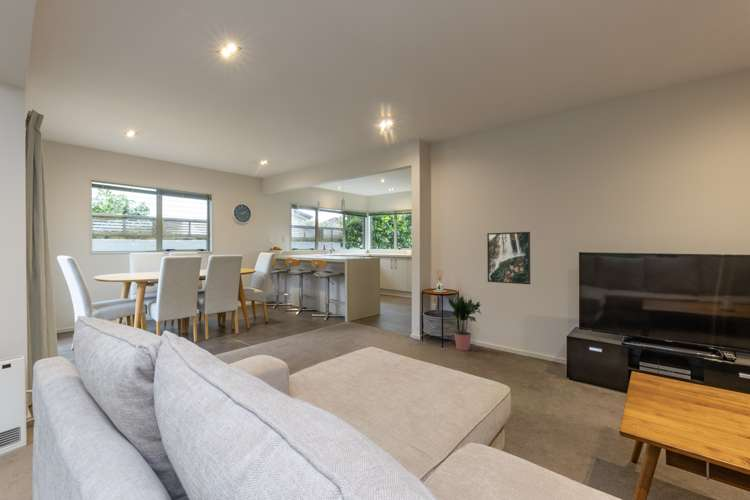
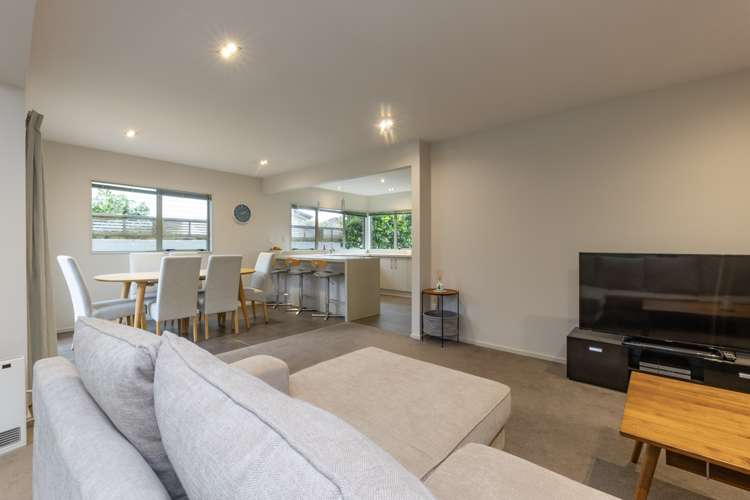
- potted plant [447,295,482,352]
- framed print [486,231,531,285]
